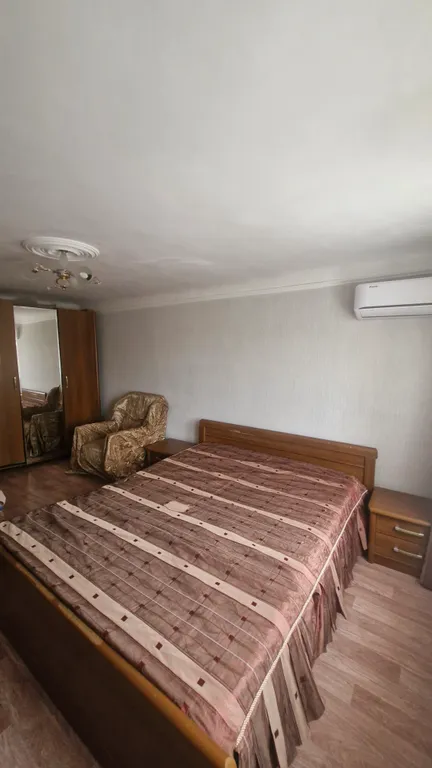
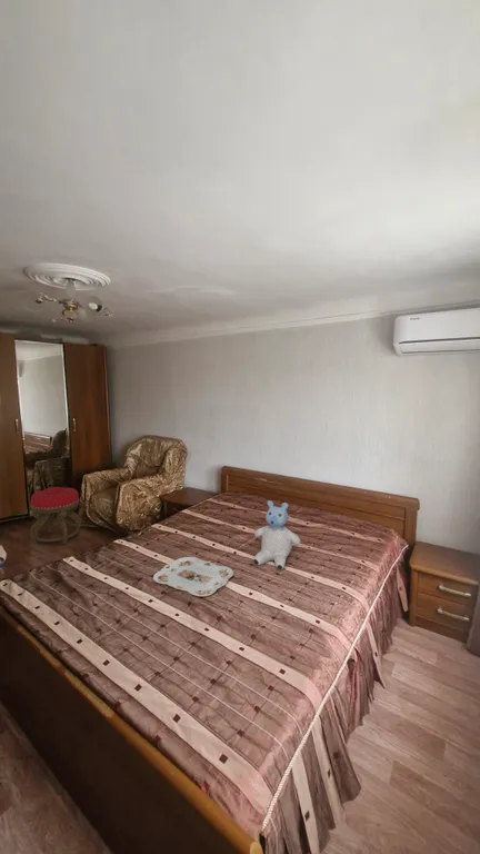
+ serving tray [152,556,234,597]
+ stool [29,486,82,545]
+ stuffed bear [252,499,301,570]
